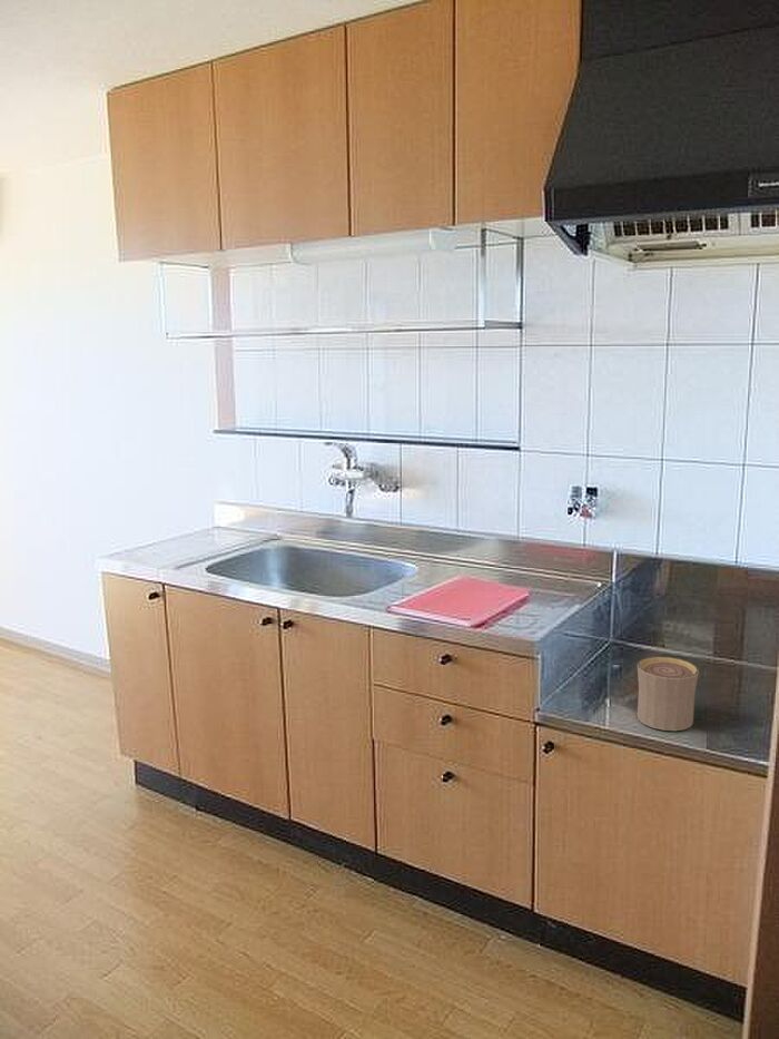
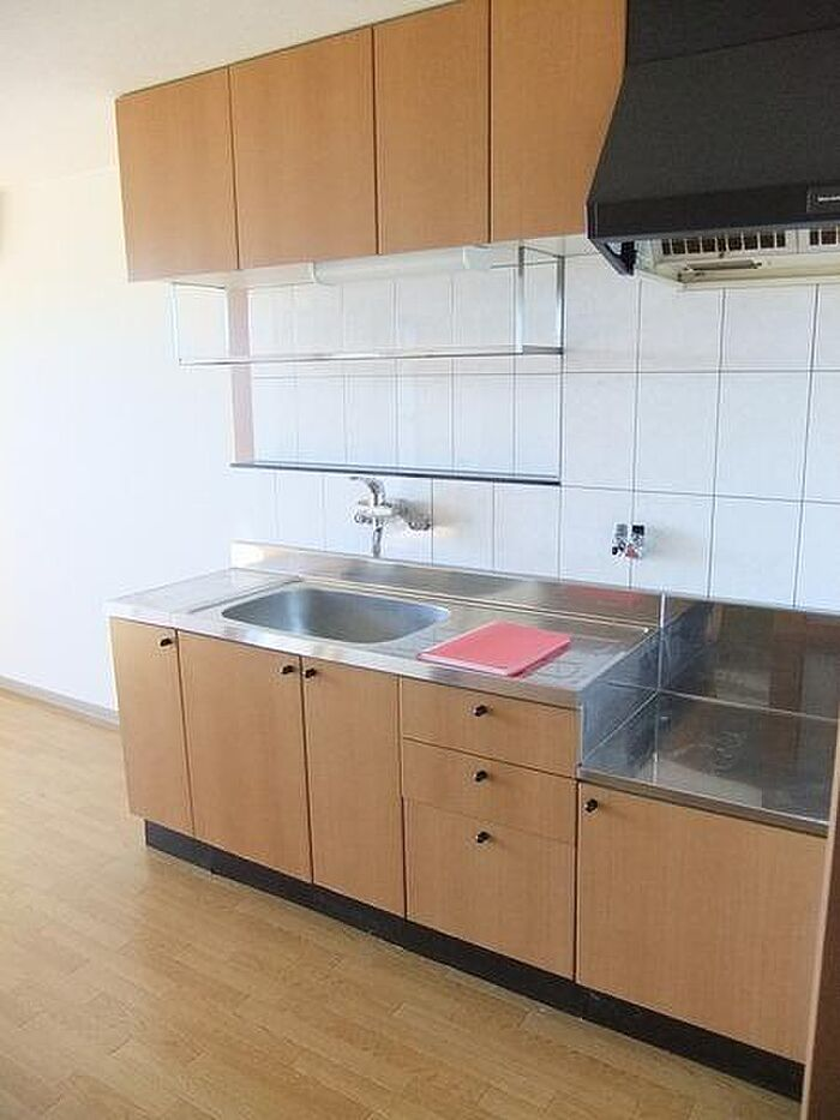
- cup [637,656,700,732]
